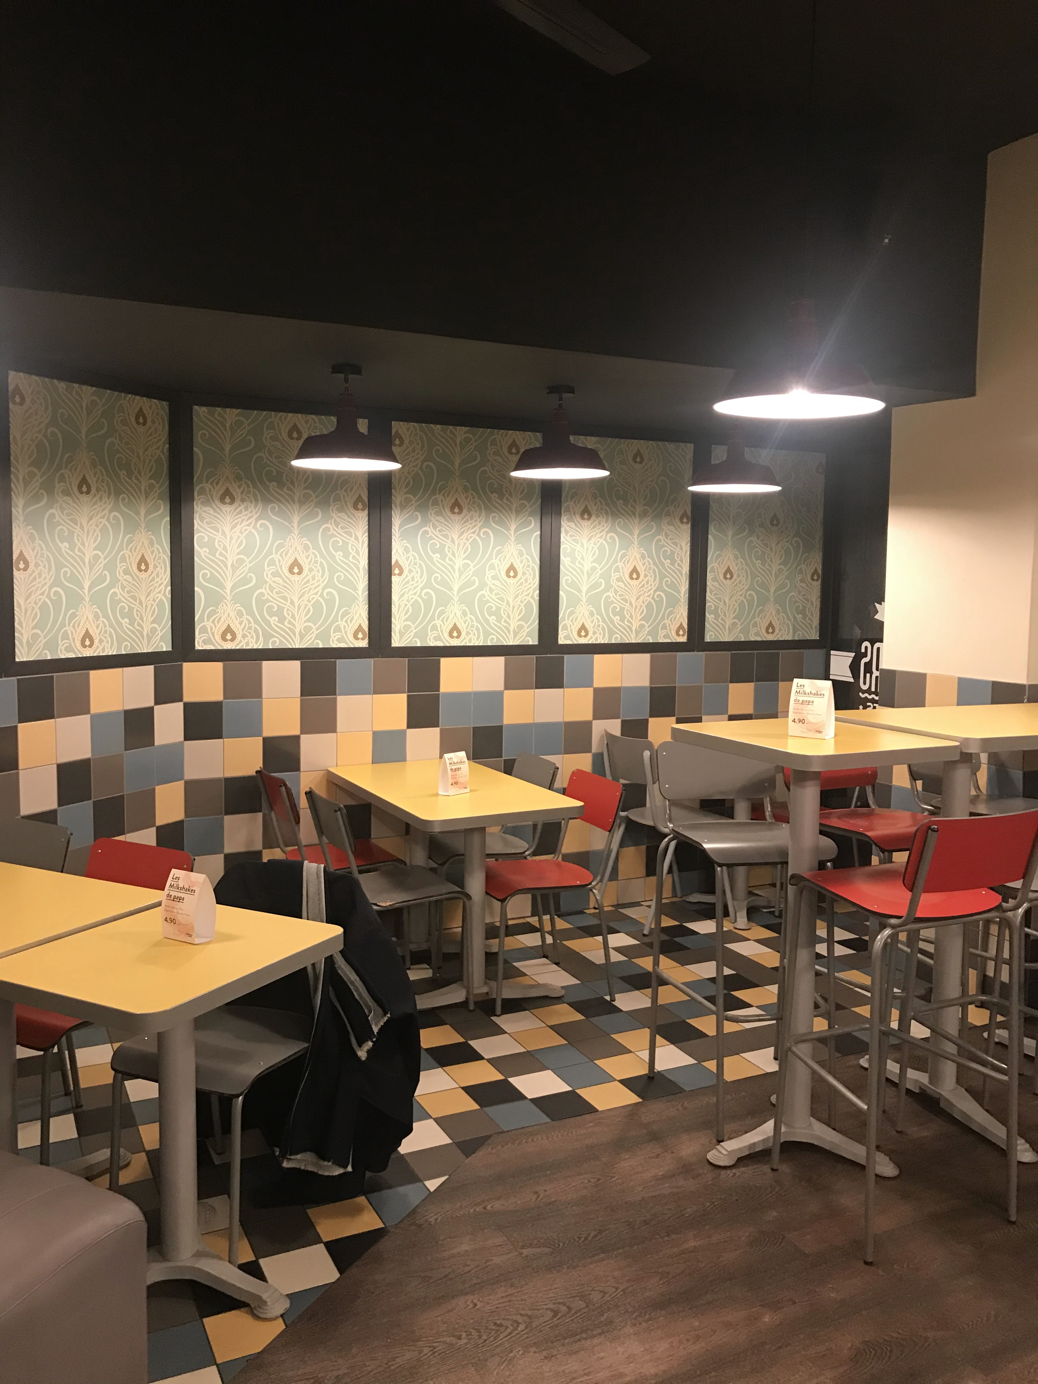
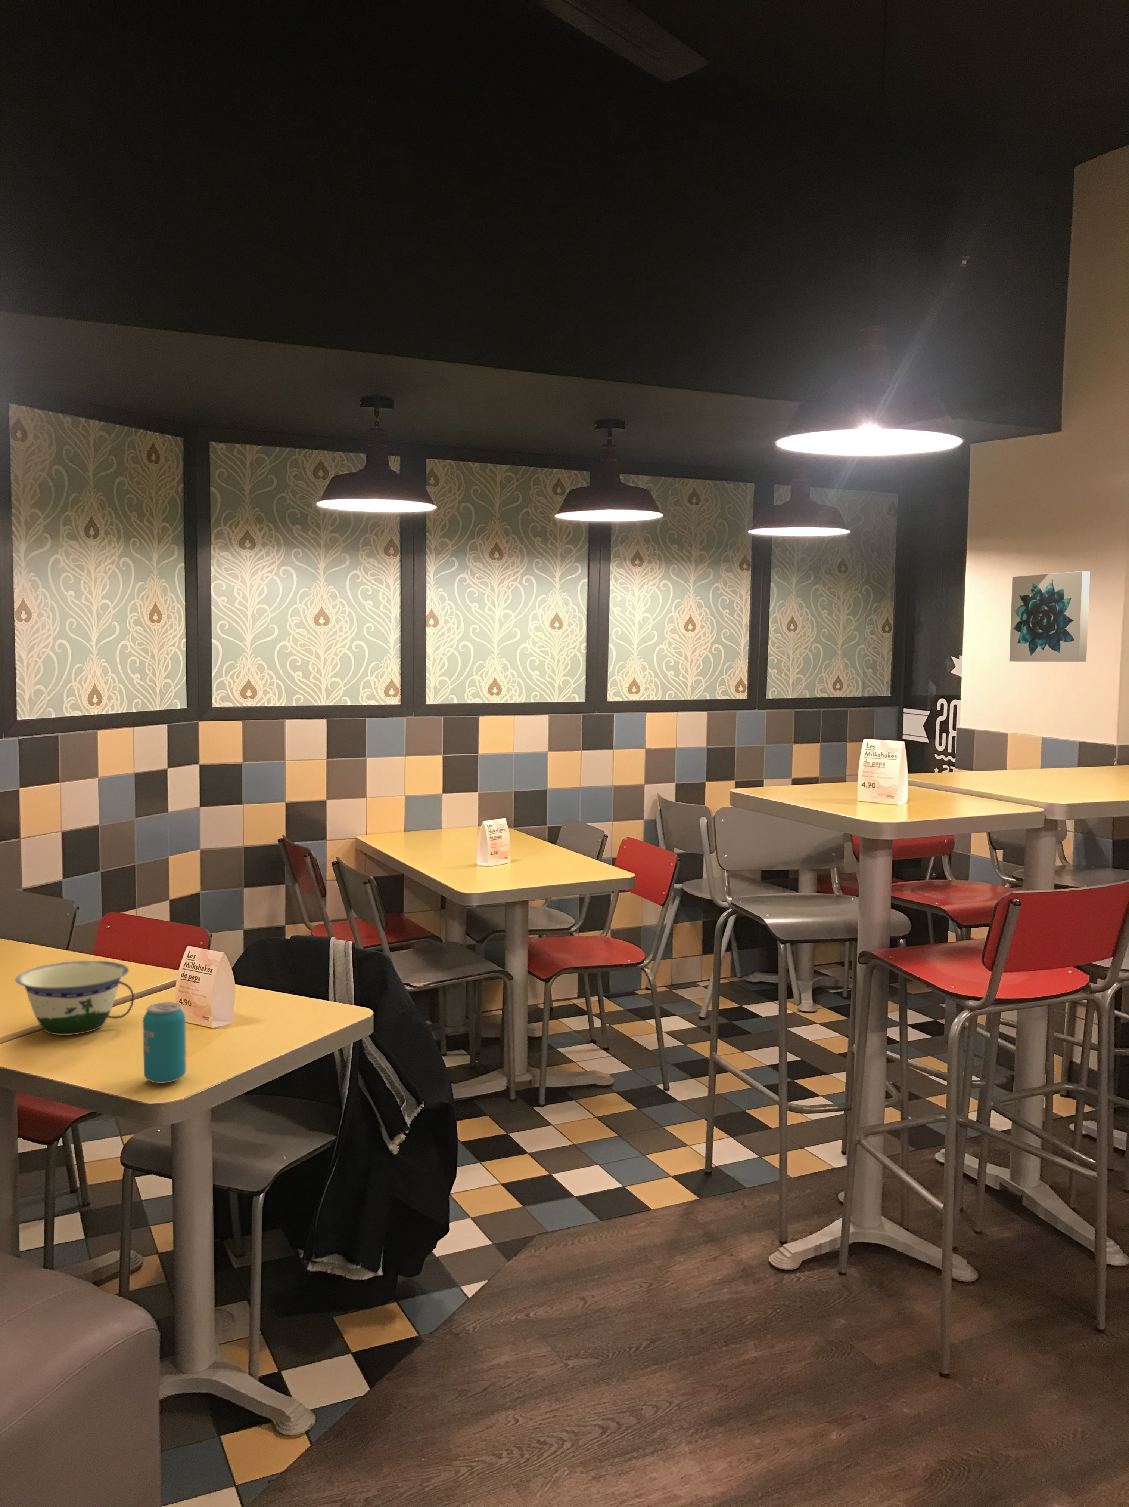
+ bowl [15,960,134,1035]
+ wall art [1009,571,1091,662]
+ beverage can [142,1002,186,1083]
